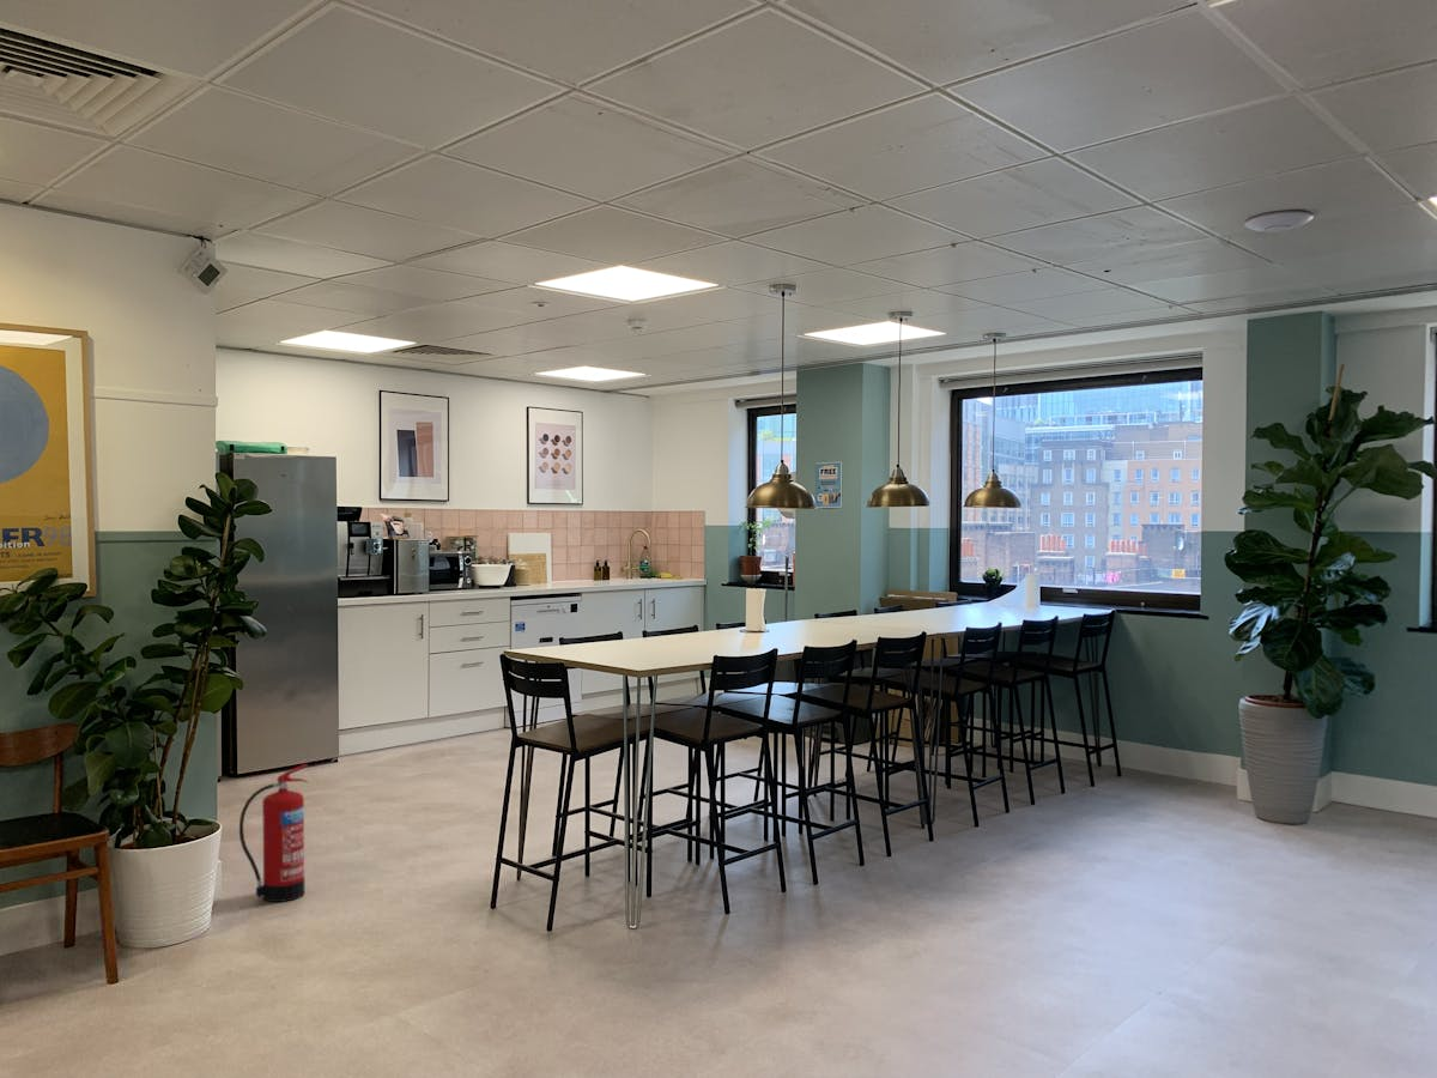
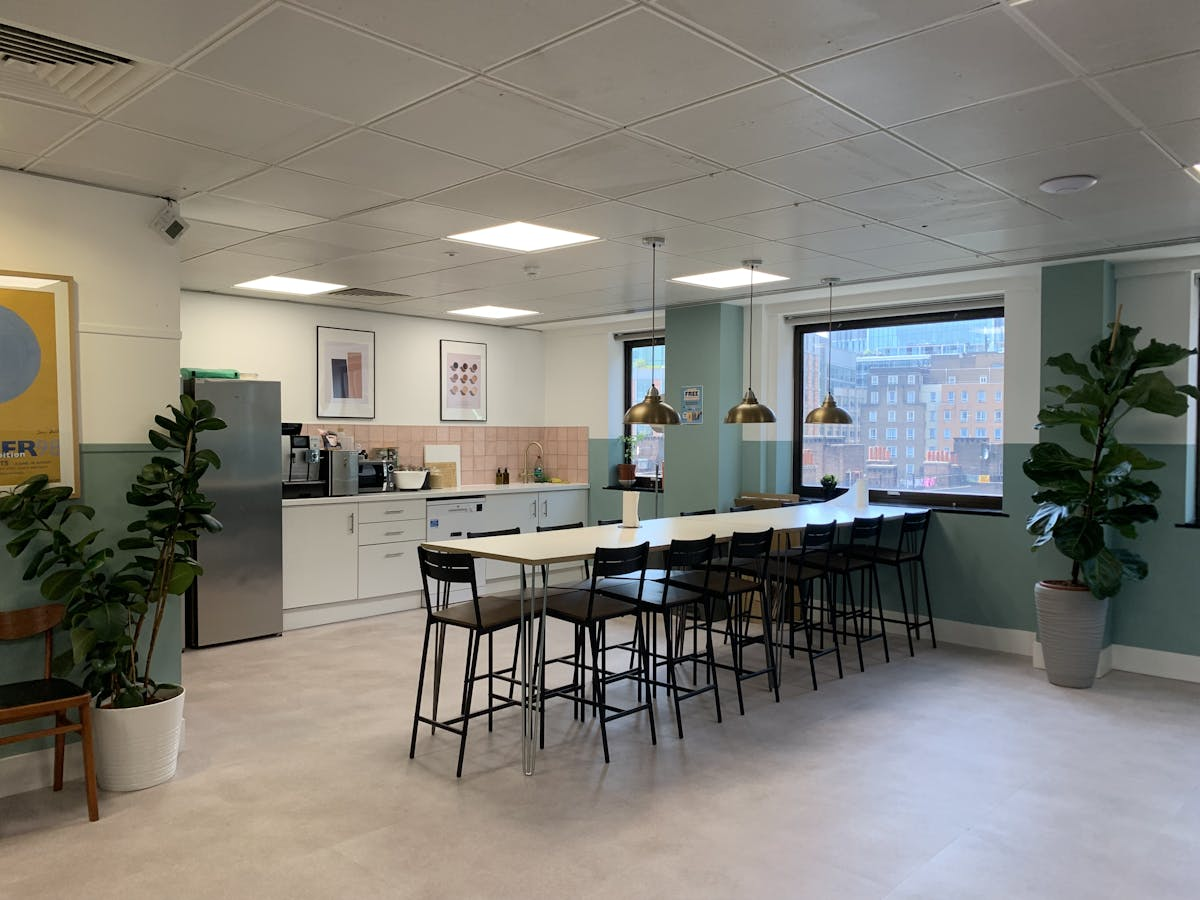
- fire extinguisher [238,763,310,903]
